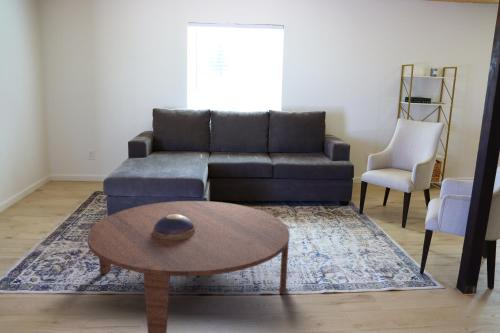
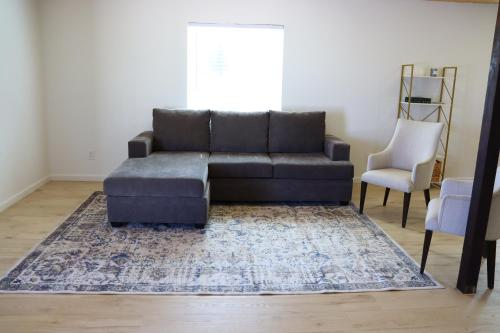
- decorative bowl [153,214,195,239]
- coffee table [87,200,290,333]
